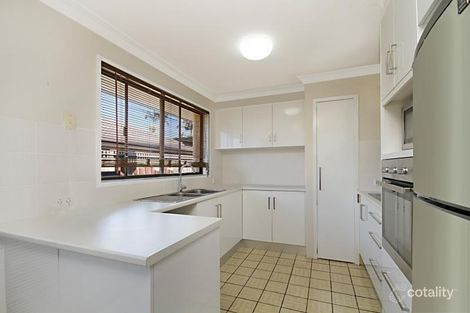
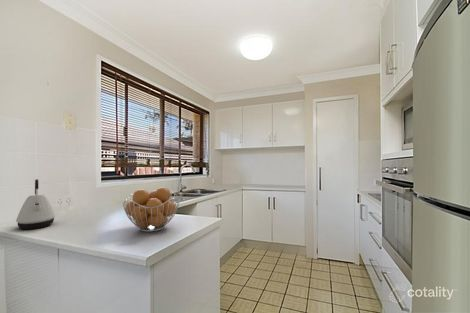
+ kettle [15,178,56,230]
+ fruit basket [122,186,181,233]
